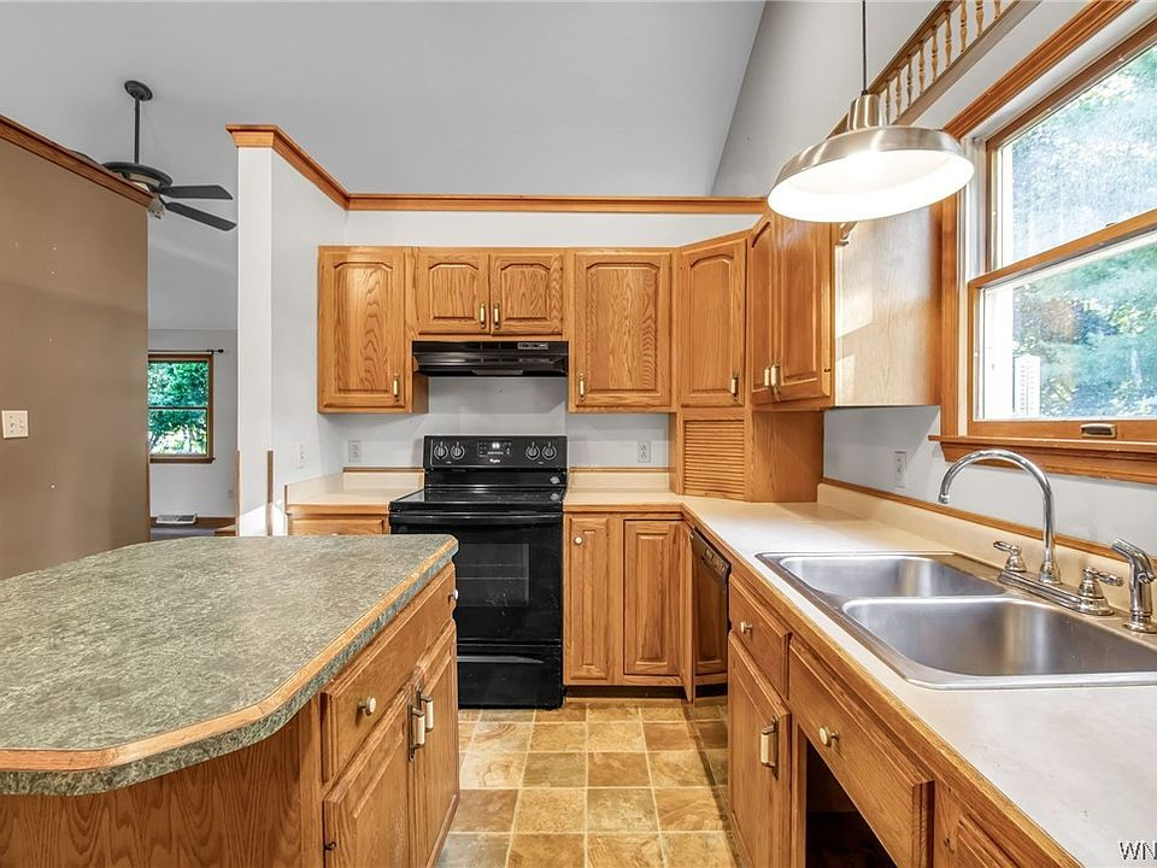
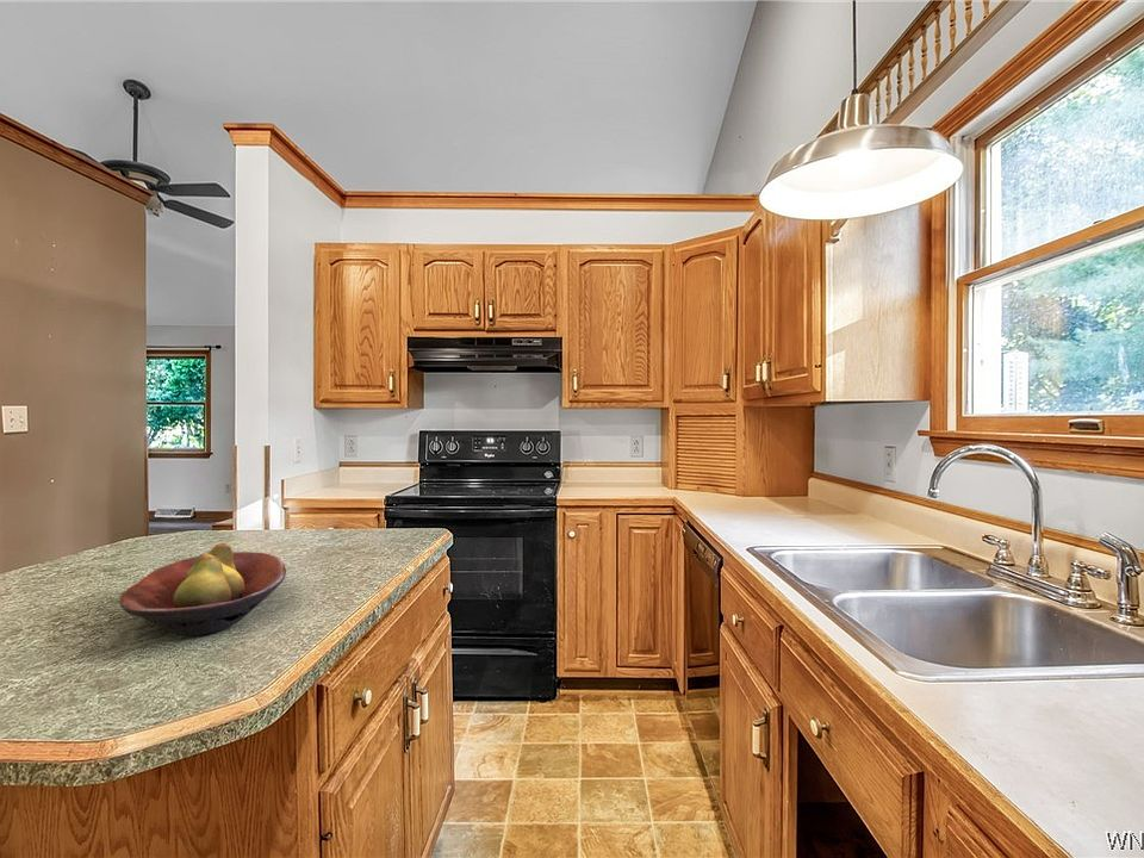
+ fruit bowl [118,542,287,636]
